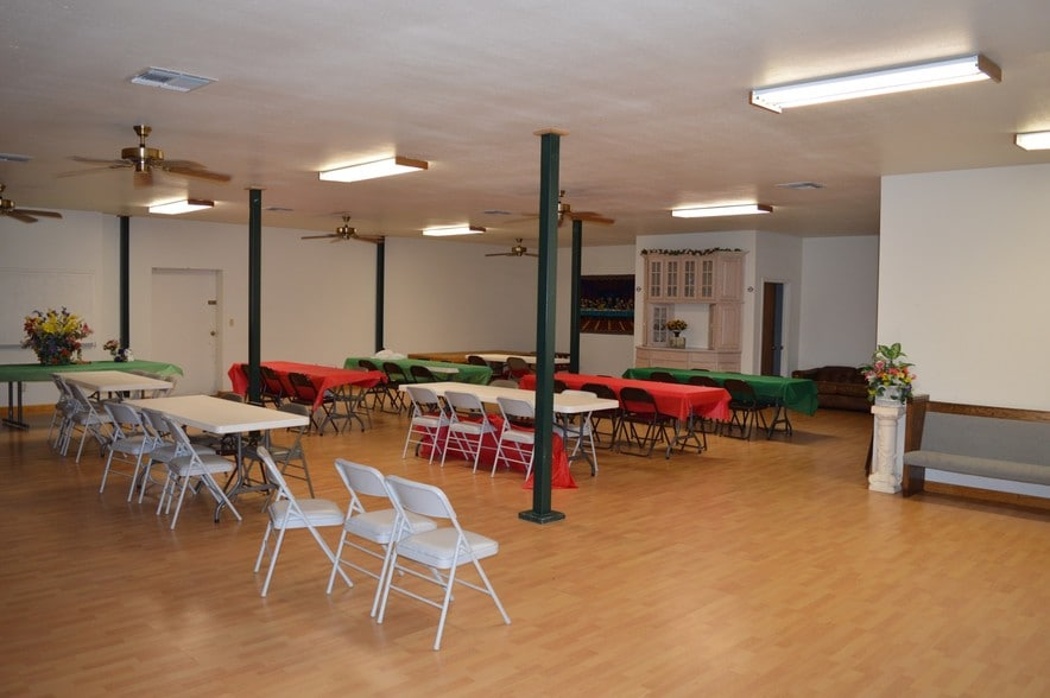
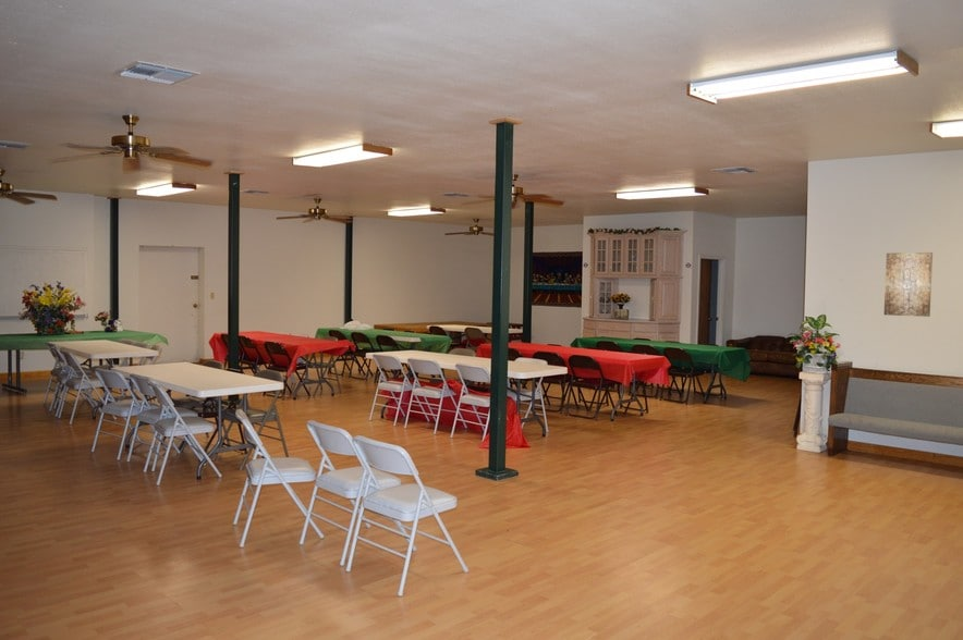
+ wall art [883,251,934,318]
